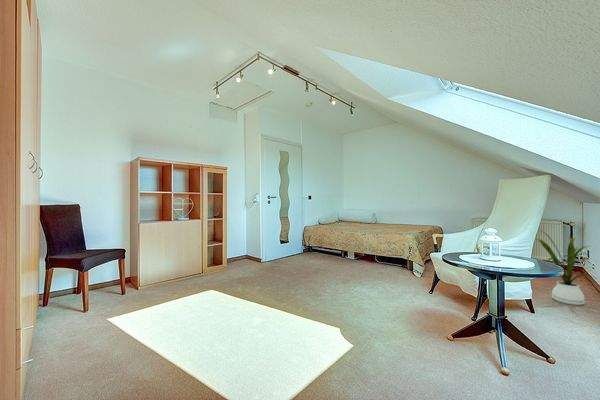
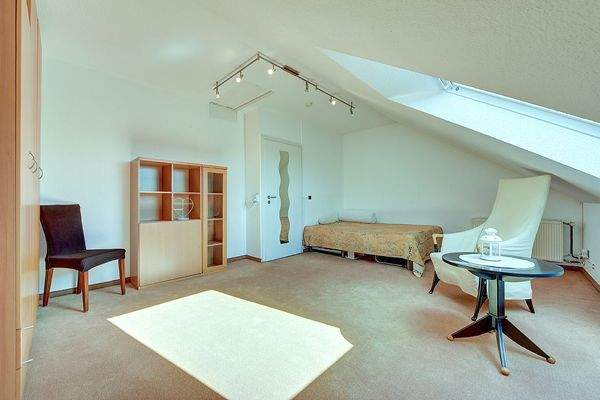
- house plant [536,229,596,306]
